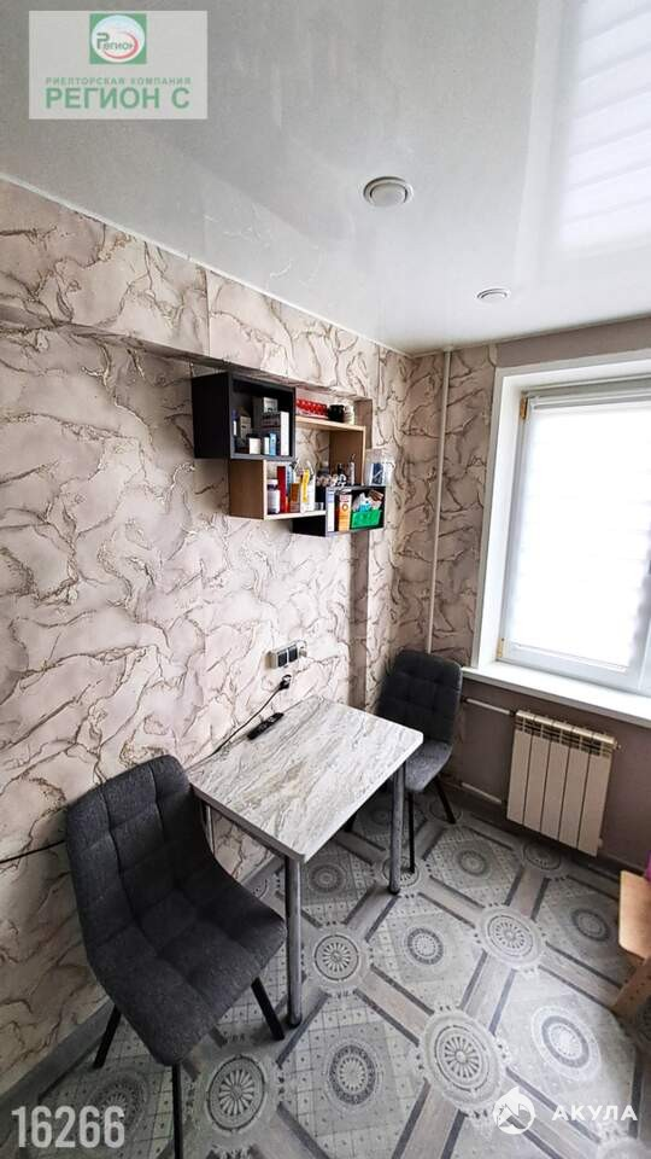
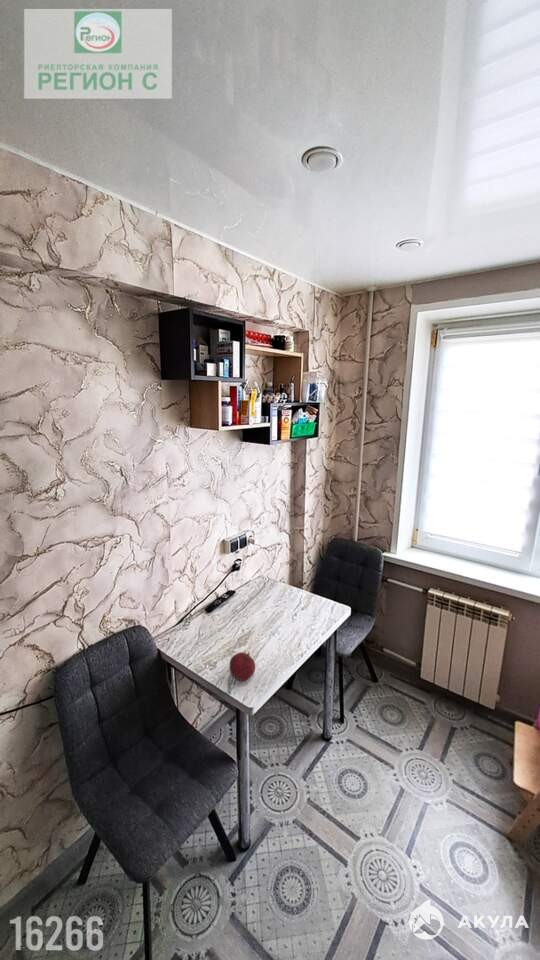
+ fruit [229,650,256,682]
